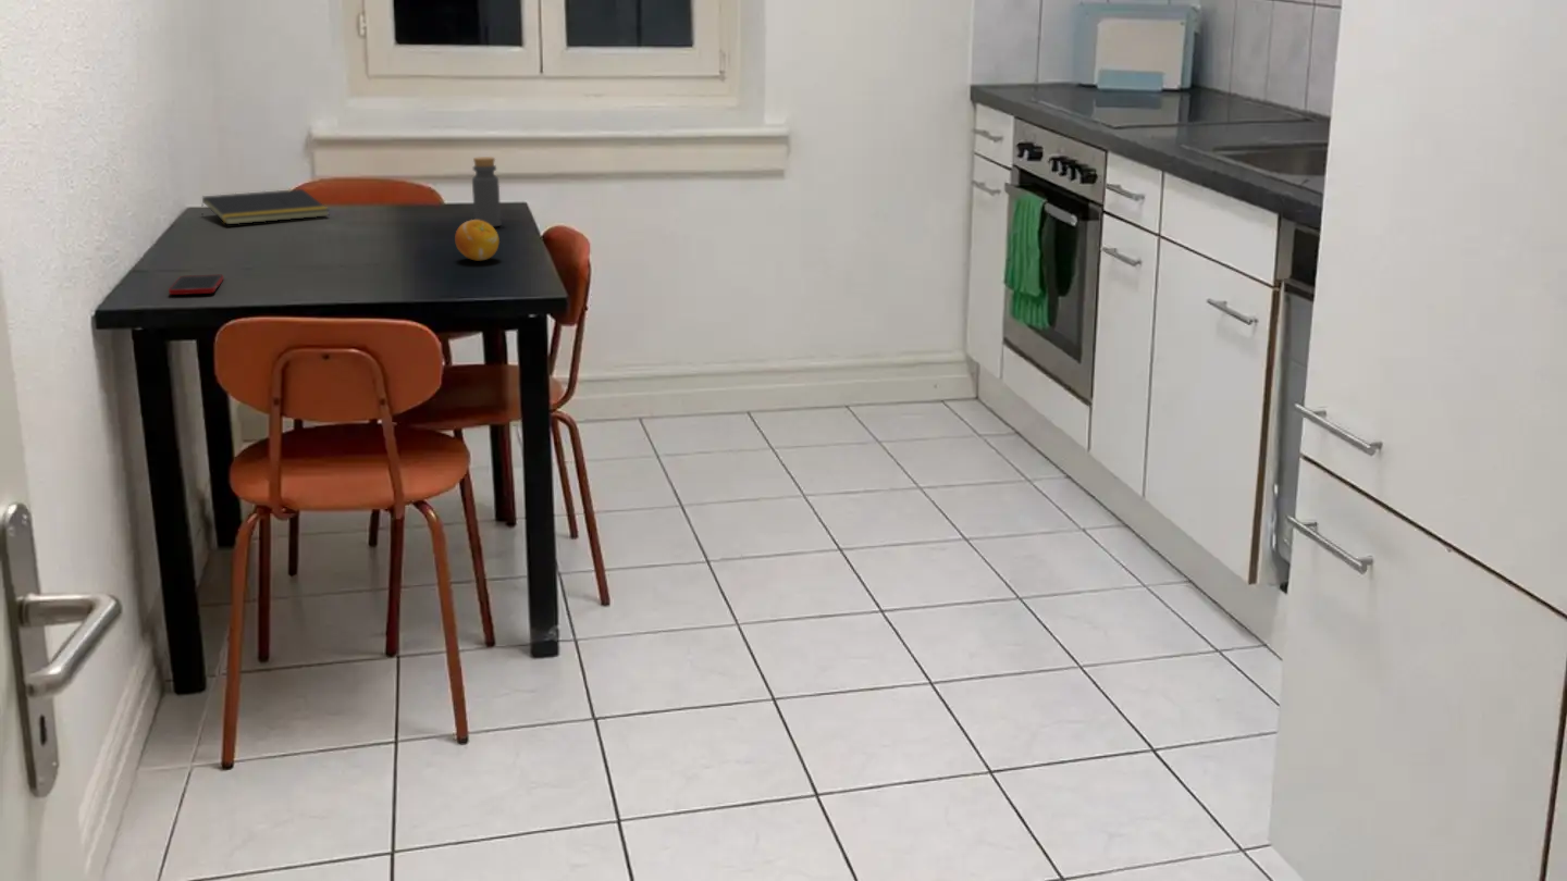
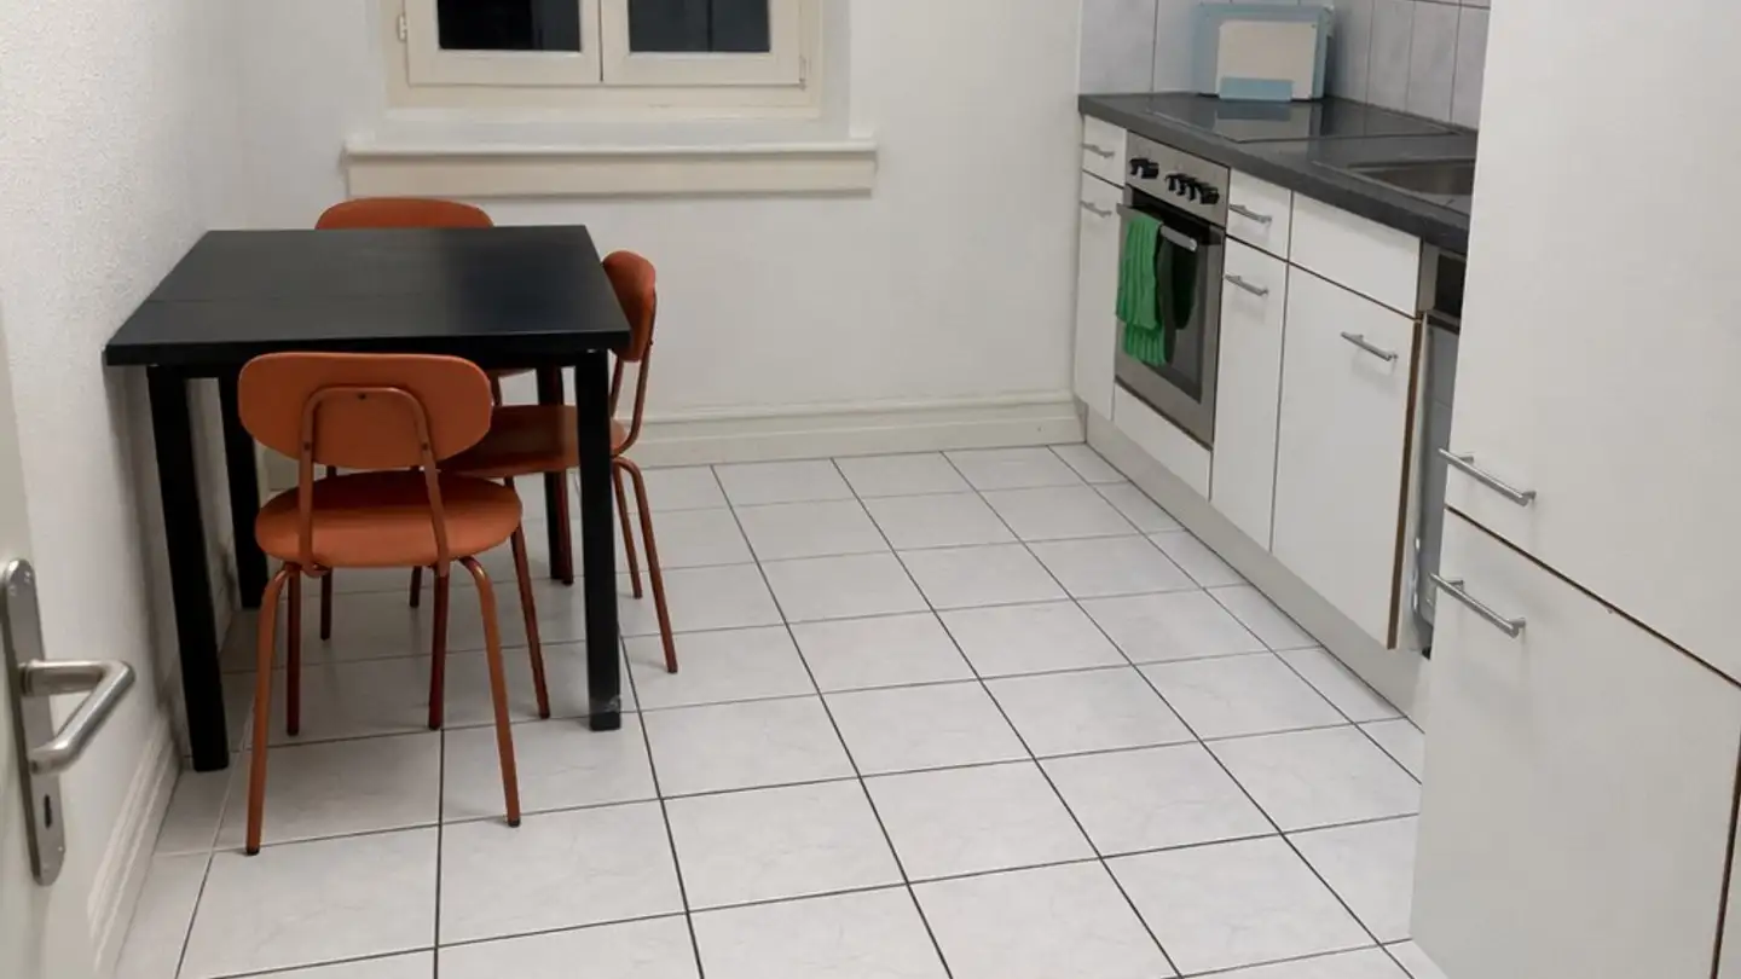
- bottle [471,156,502,227]
- cell phone [168,274,224,296]
- fruit [454,219,501,262]
- notepad [200,188,331,225]
